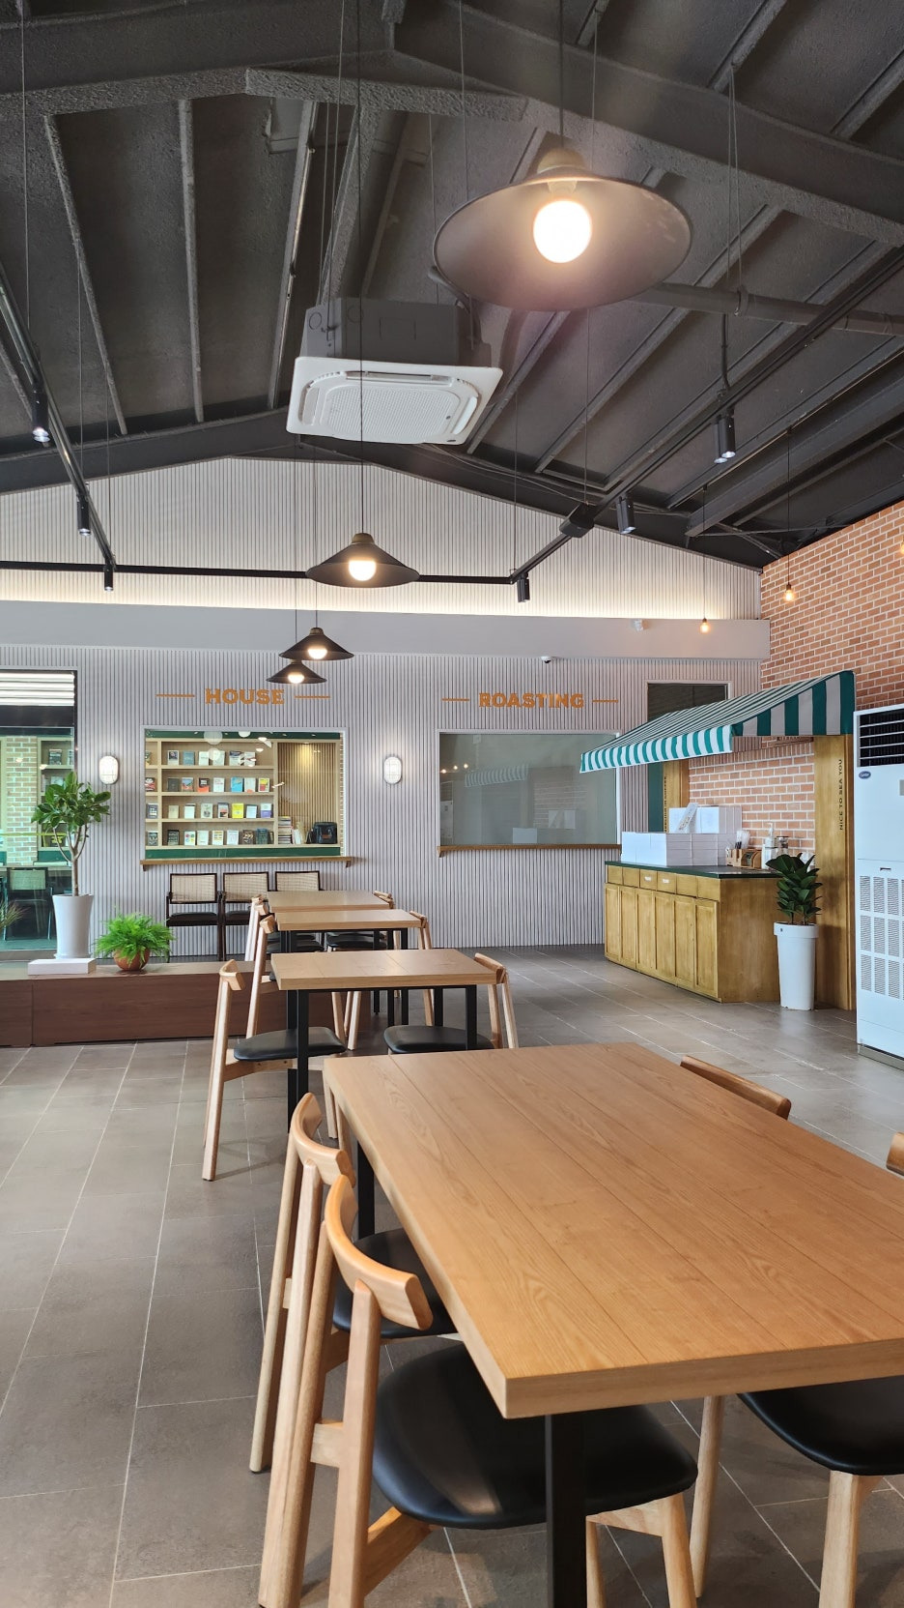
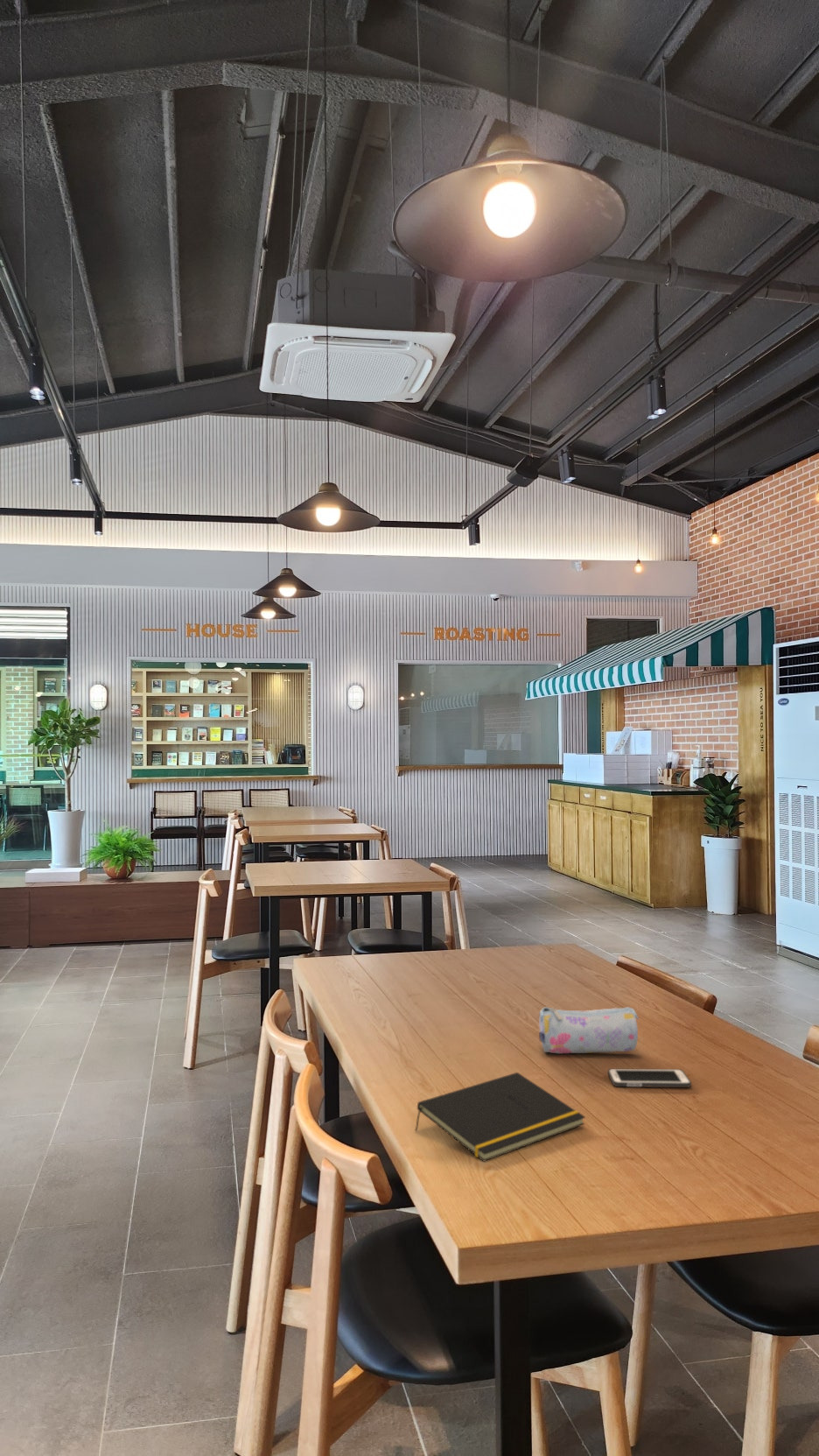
+ cell phone [607,1068,692,1088]
+ pencil case [538,1006,640,1054]
+ notepad [414,1072,586,1163]
